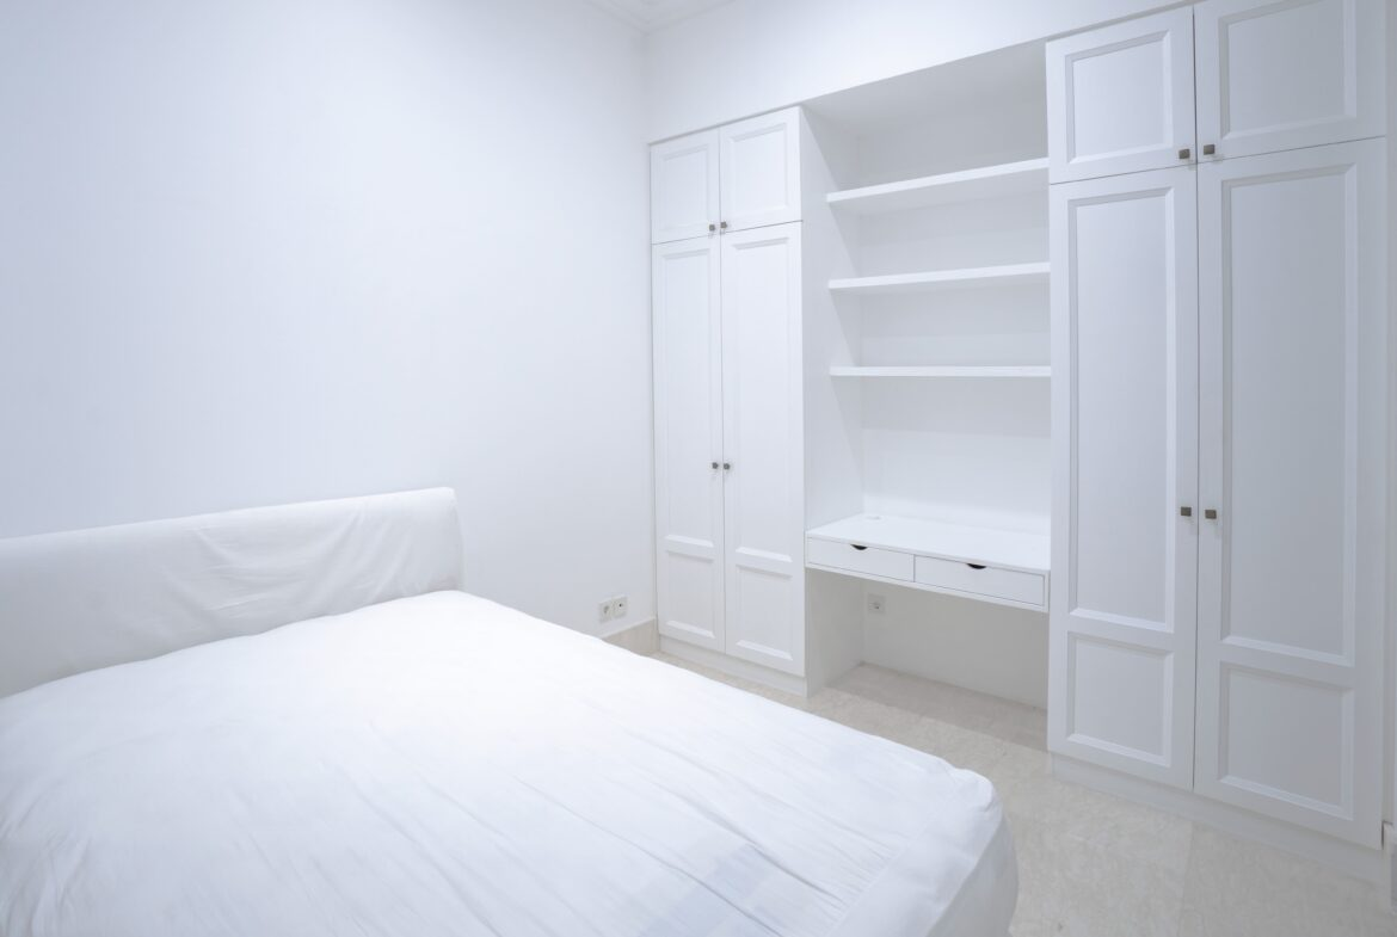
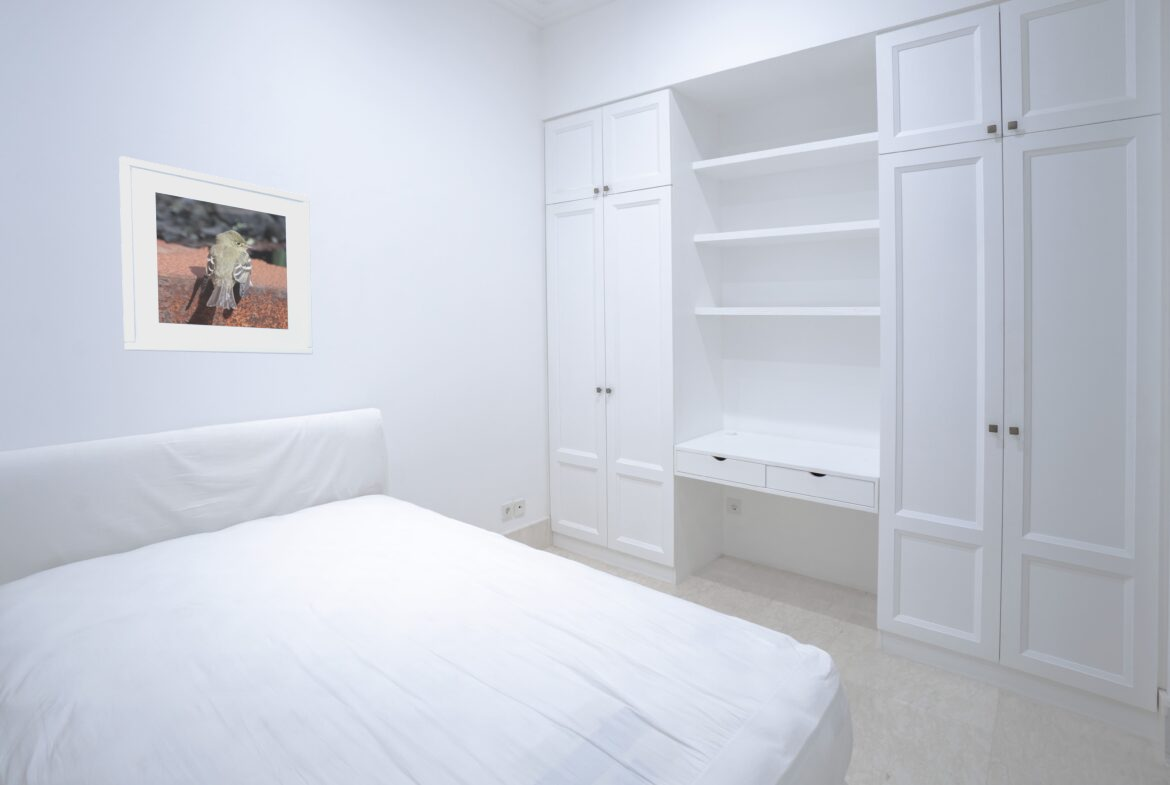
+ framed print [118,155,314,355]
